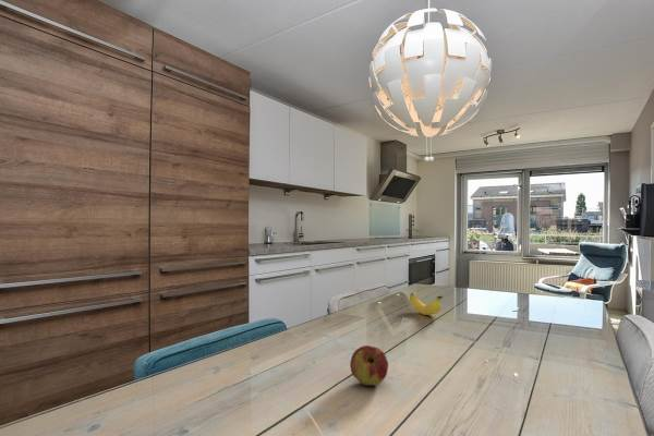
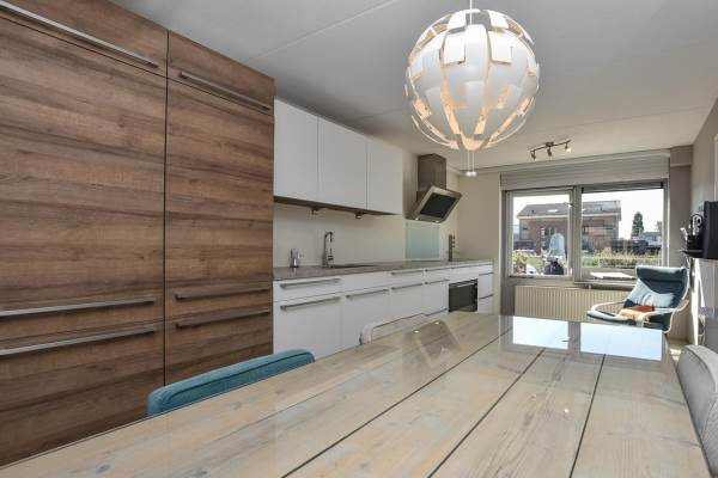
- banana [409,292,444,316]
- apple [349,344,389,387]
